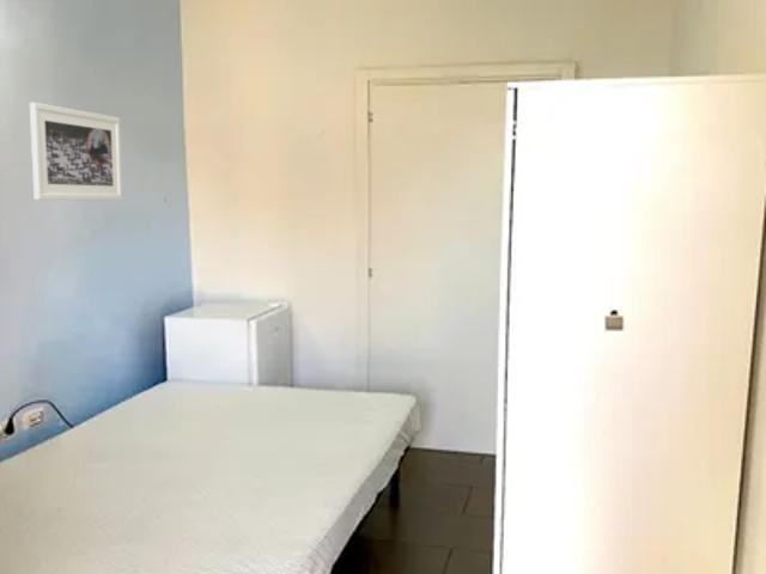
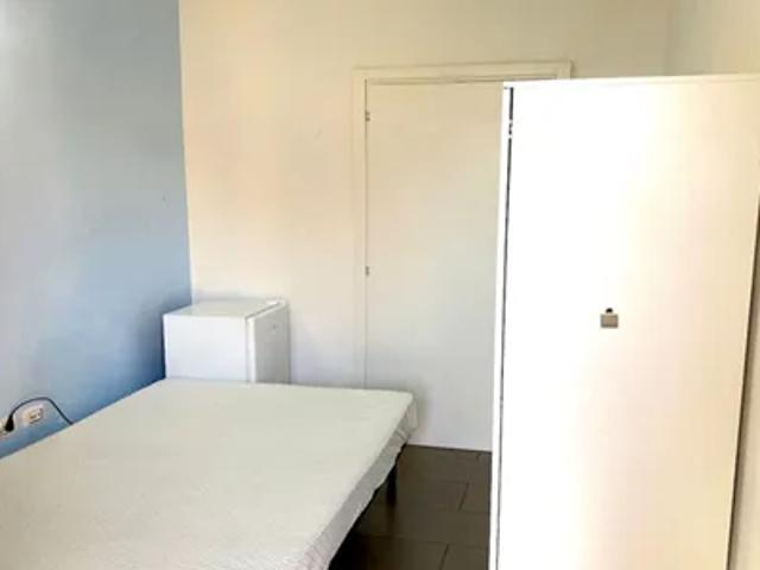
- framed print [29,102,123,201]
